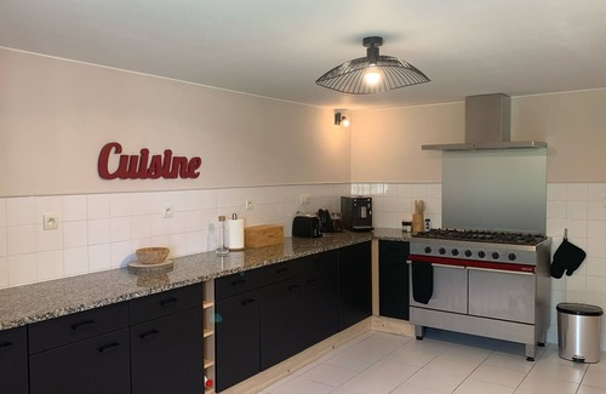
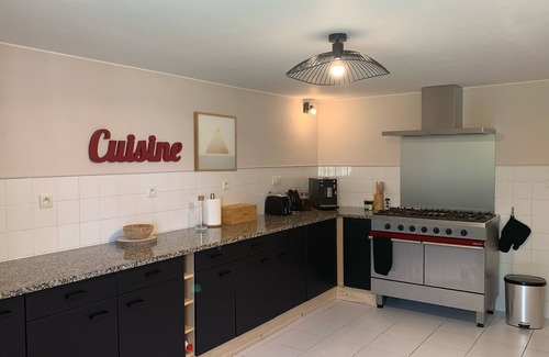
+ wall art [192,111,238,172]
